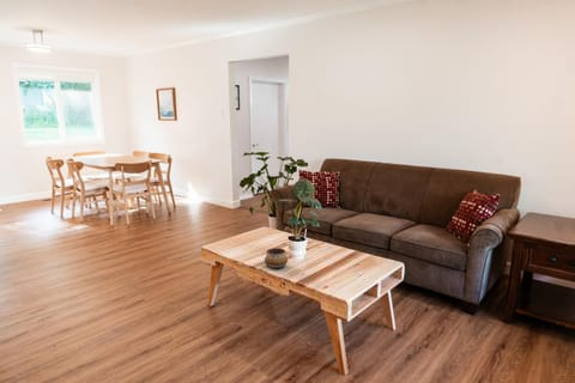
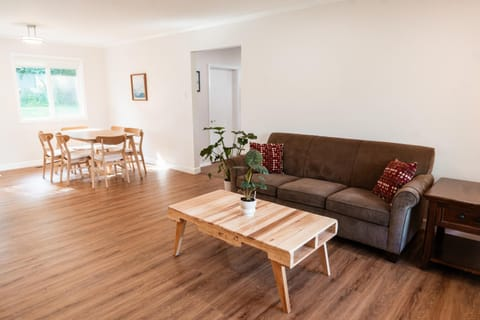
- decorative bowl [264,247,289,270]
